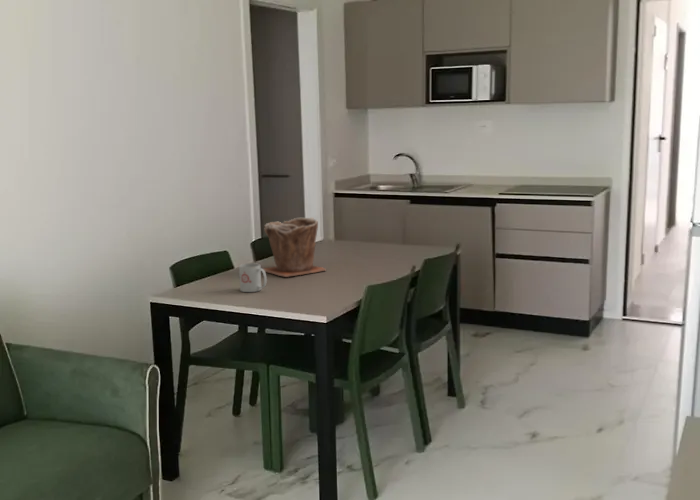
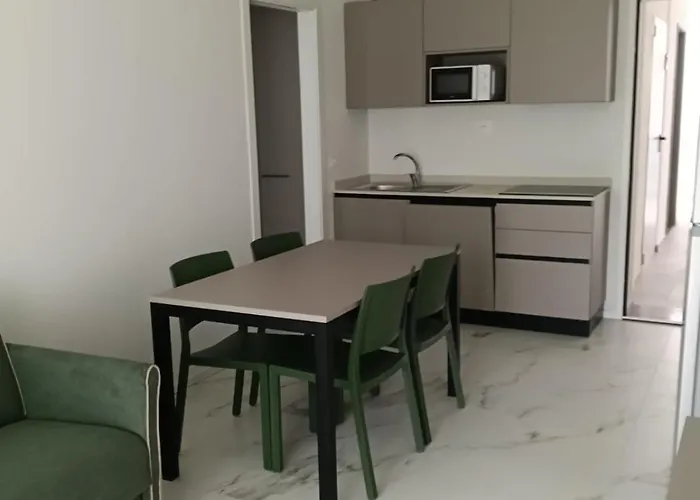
- plant pot [262,216,327,278]
- mug [238,262,268,293]
